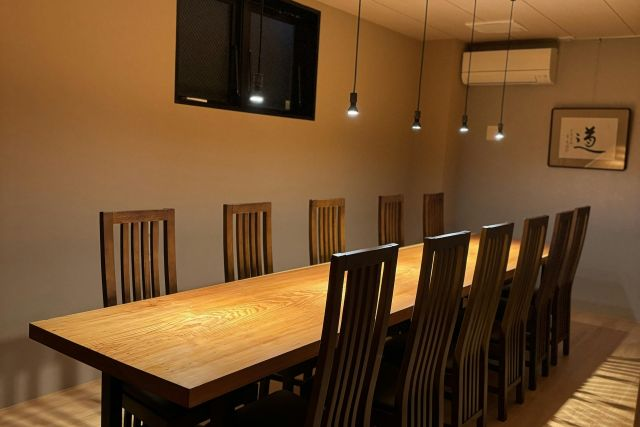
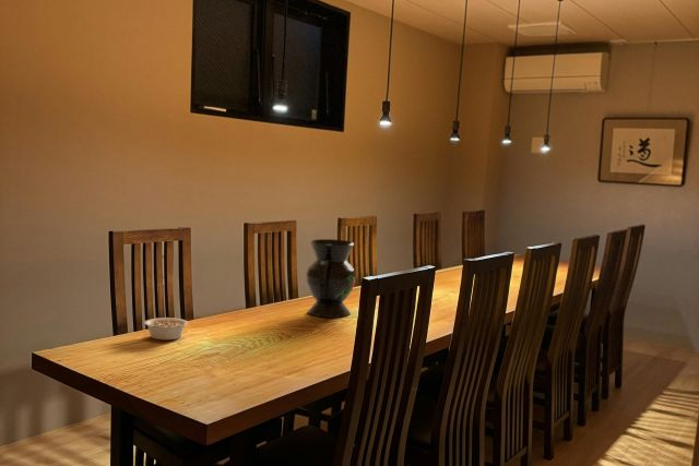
+ decorative vase [305,238,357,319]
+ legume [143,316,189,342]
